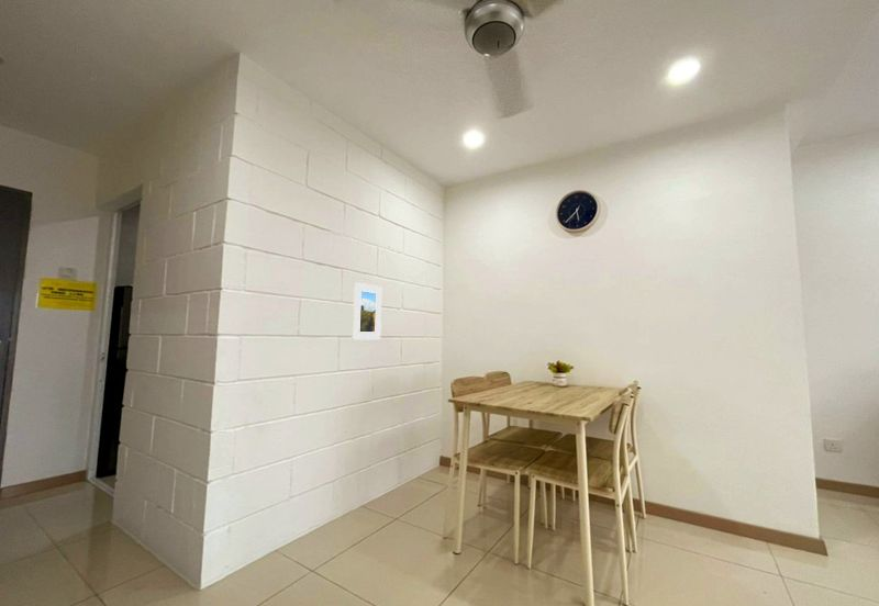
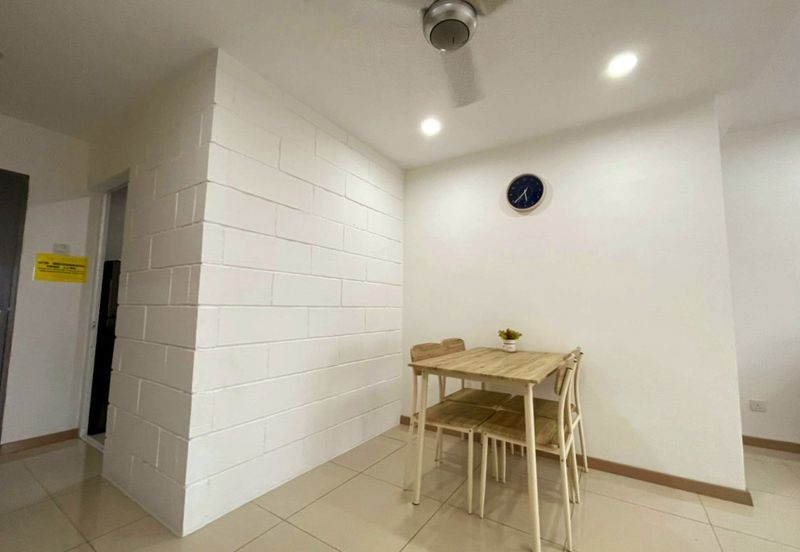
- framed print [352,282,382,340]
